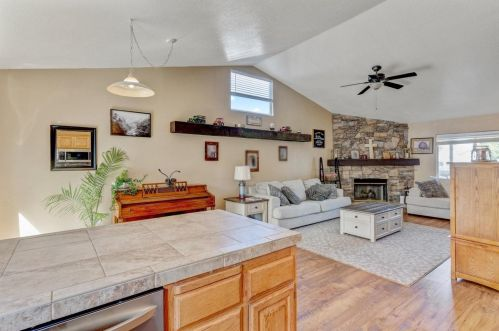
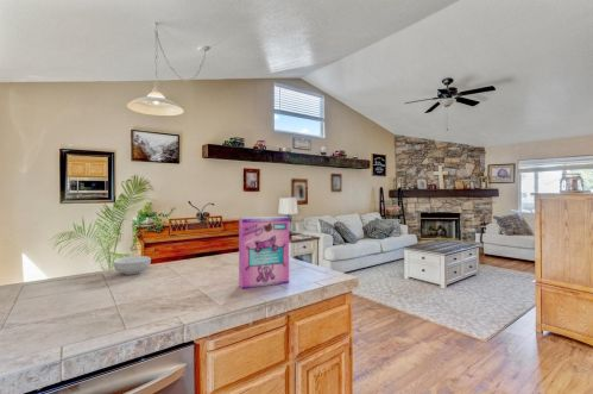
+ cereal bowl [112,255,152,276]
+ cereal box [238,215,290,289]
